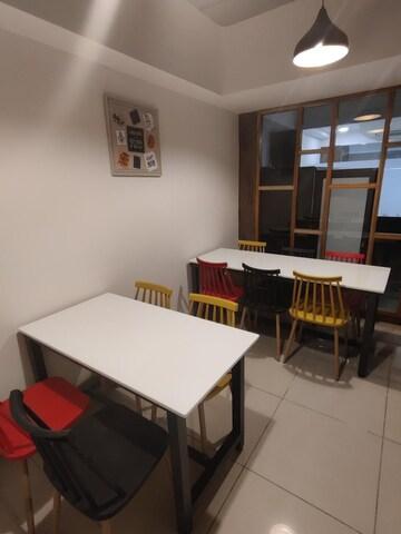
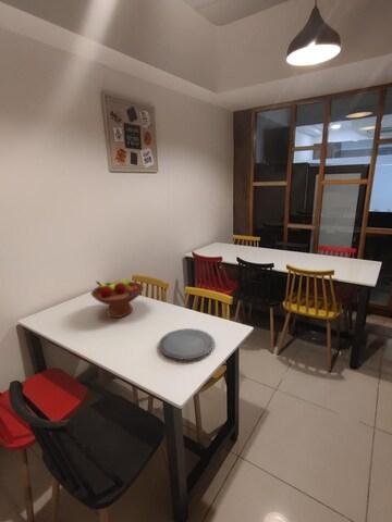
+ plate [158,327,216,360]
+ fruit bowl [90,277,145,319]
